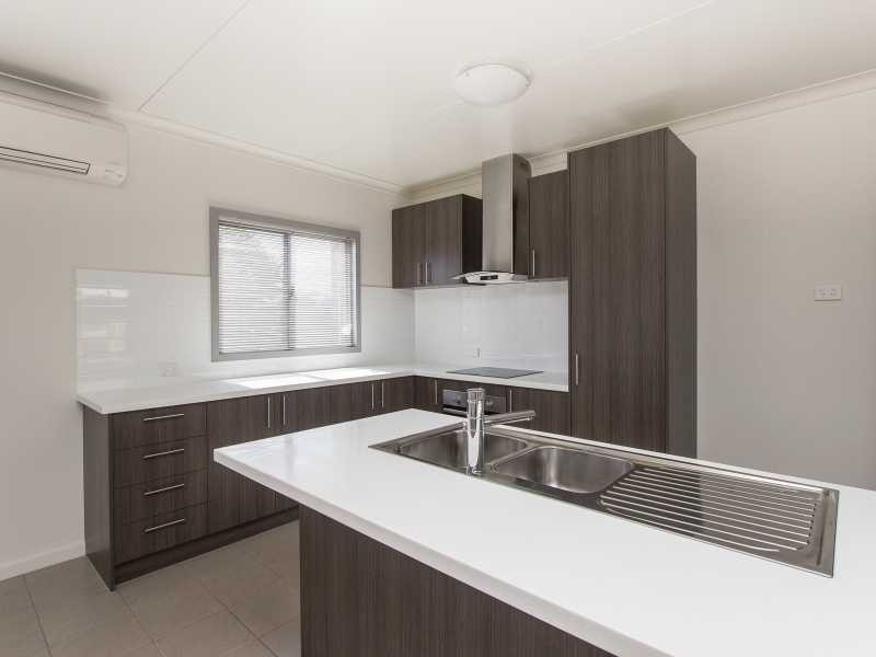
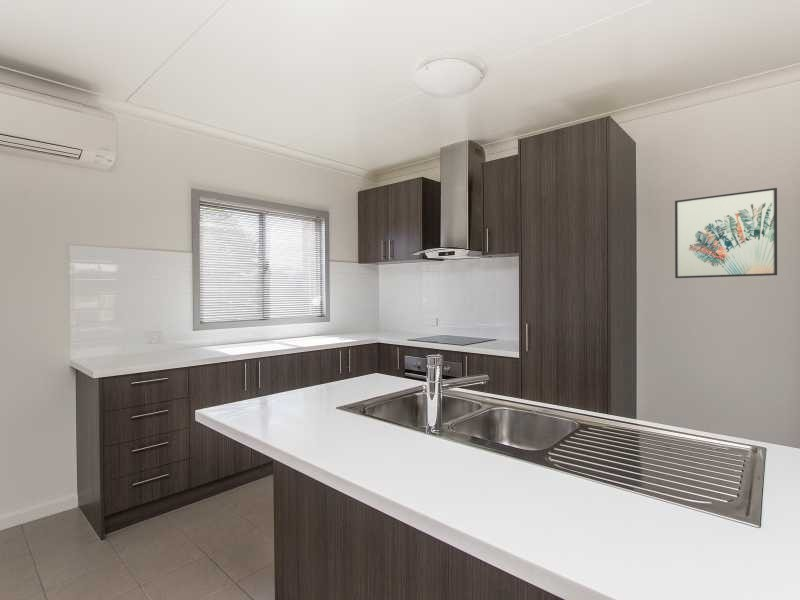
+ wall art [674,187,778,279]
